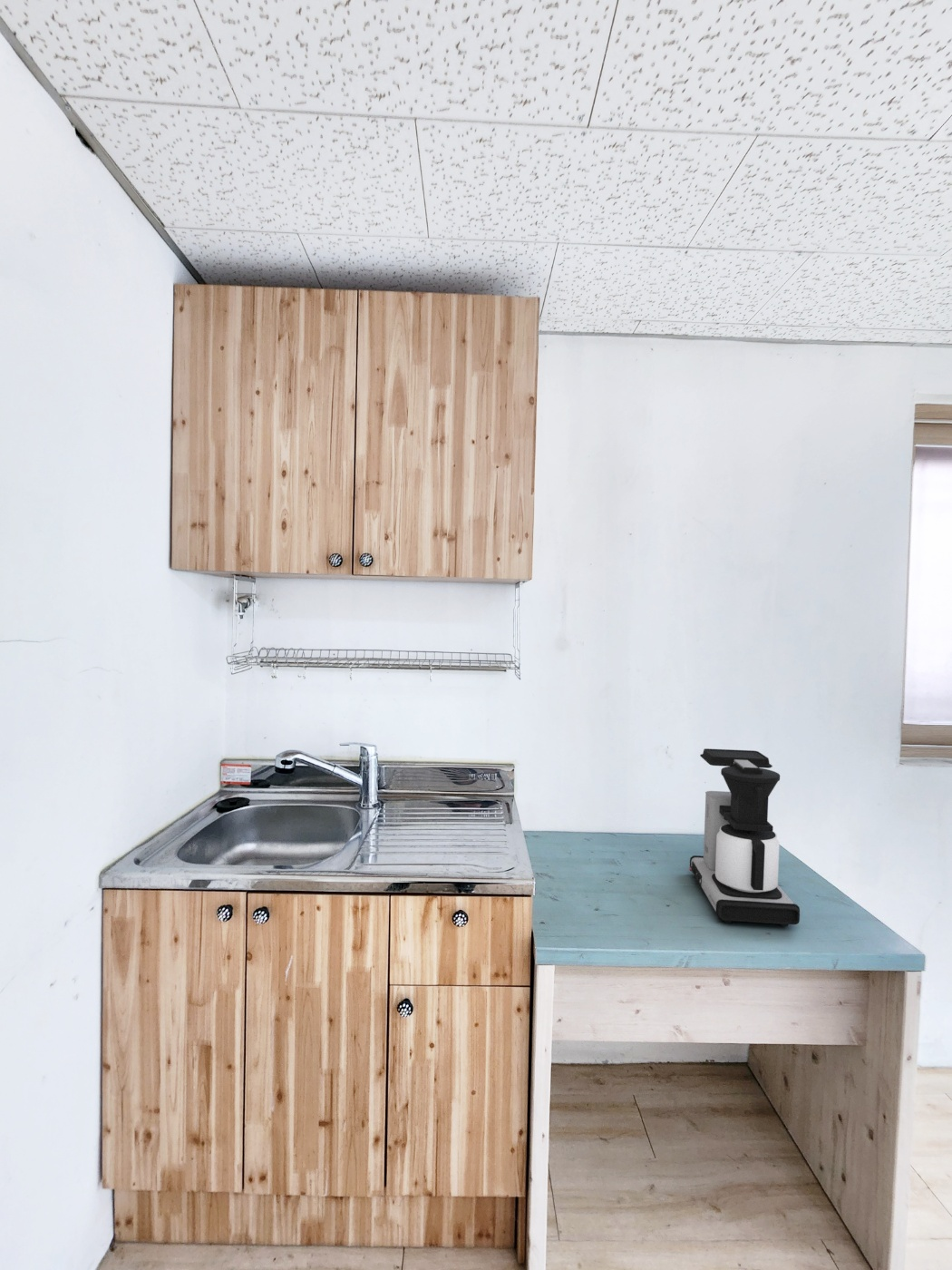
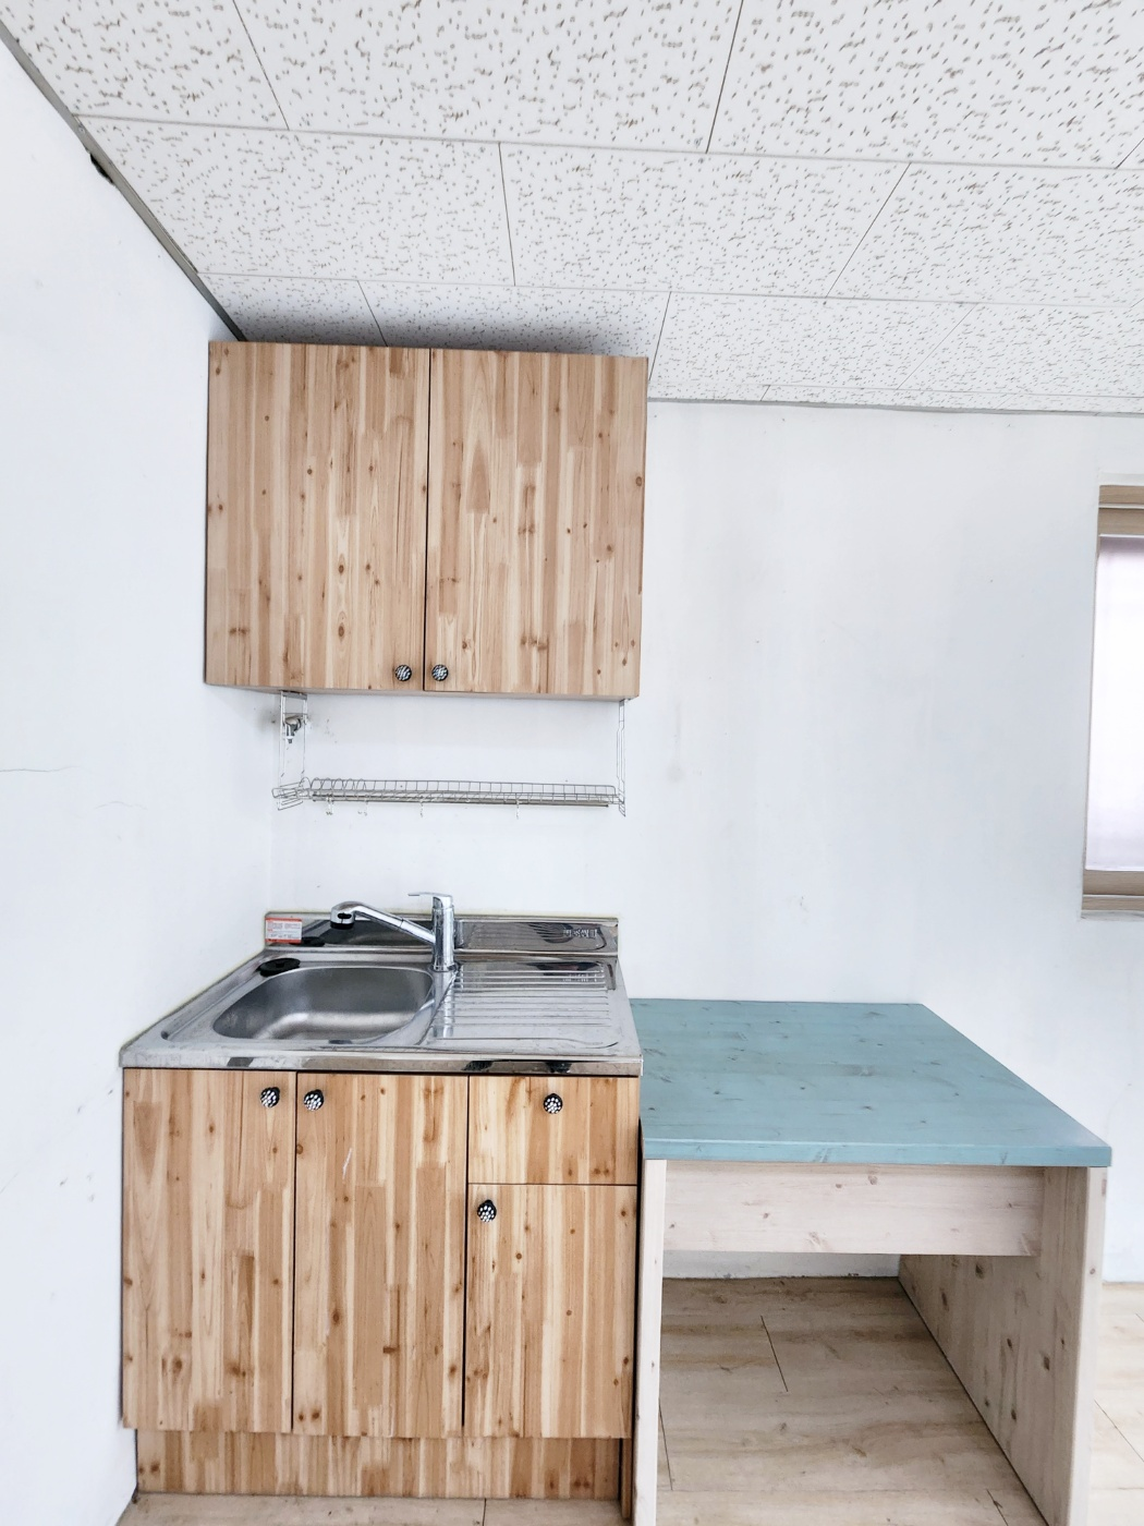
- coffee maker [689,747,801,927]
